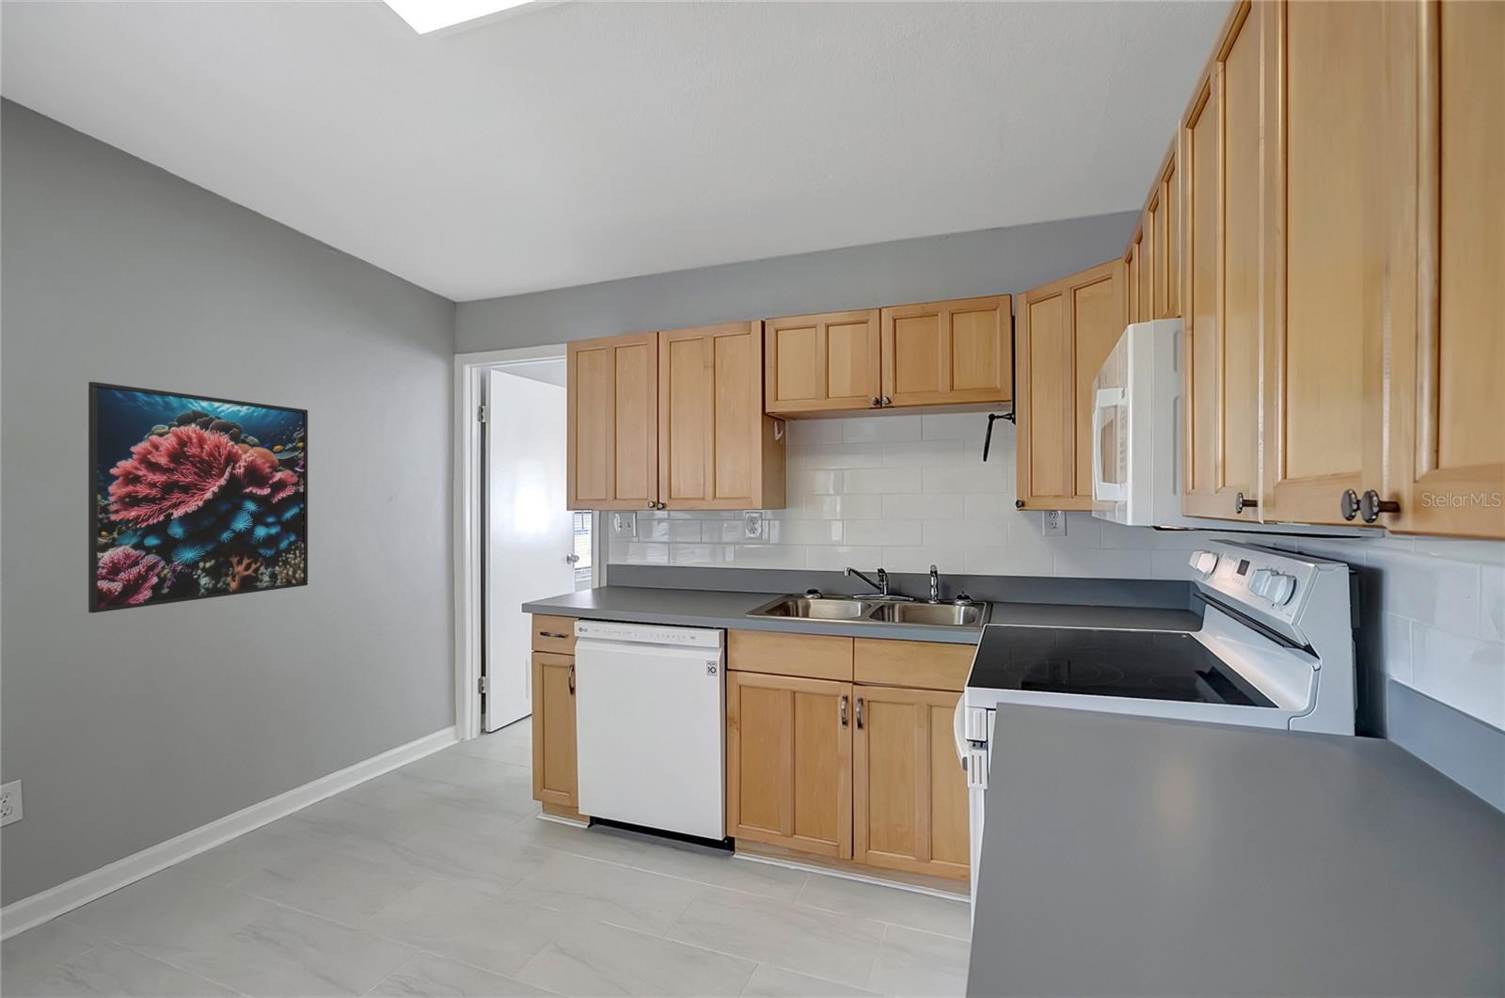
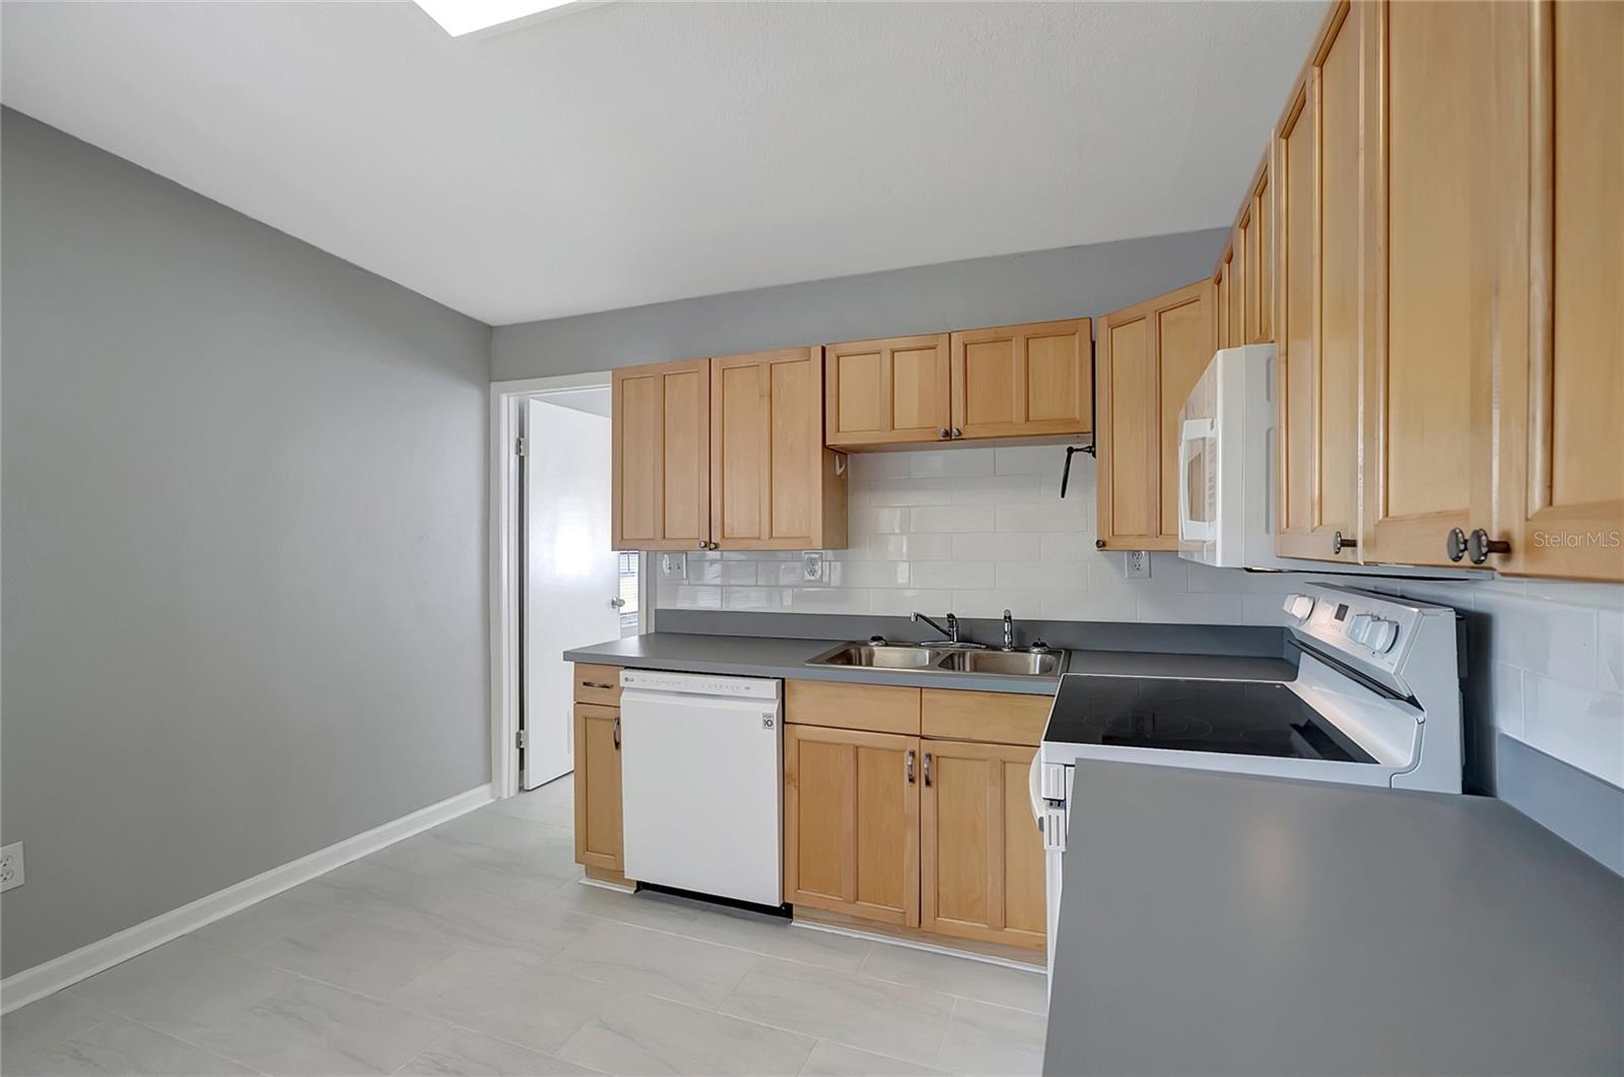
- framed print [88,381,309,614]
